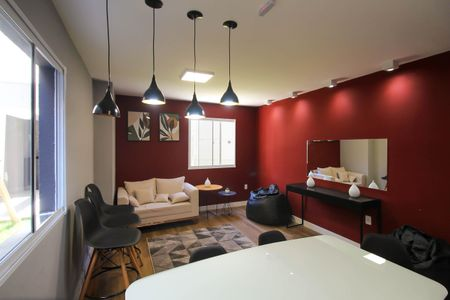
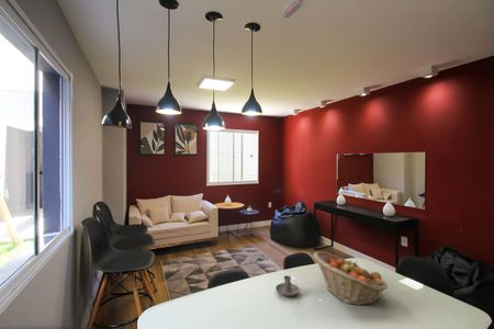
+ fruit basket [312,250,389,306]
+ candle holder [274,274,301,297]
